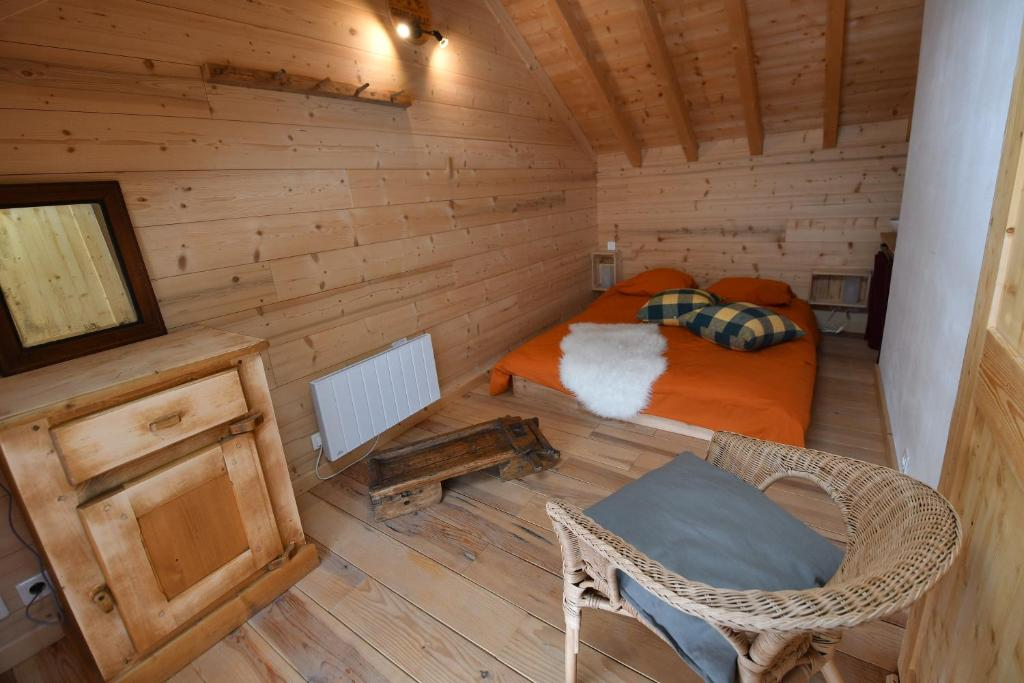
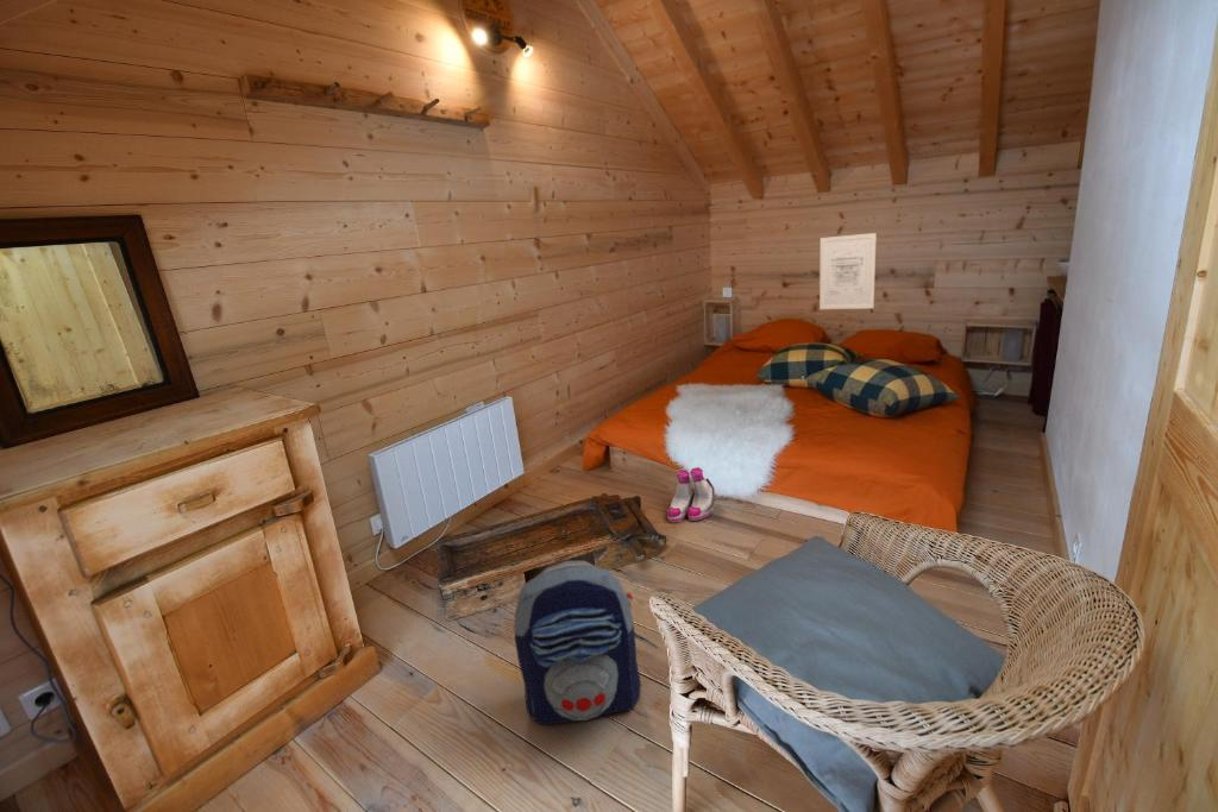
+ wall art [818,232,878,310]
+ backpack [513,560,642,726]
+ boots [666,466,716,524]
